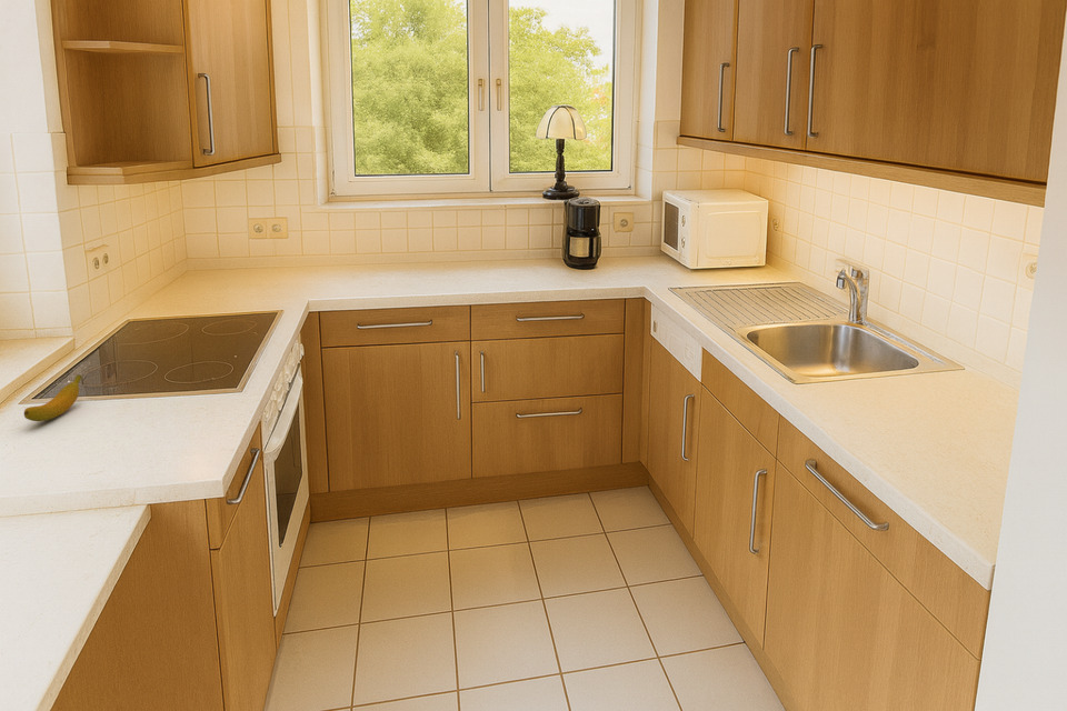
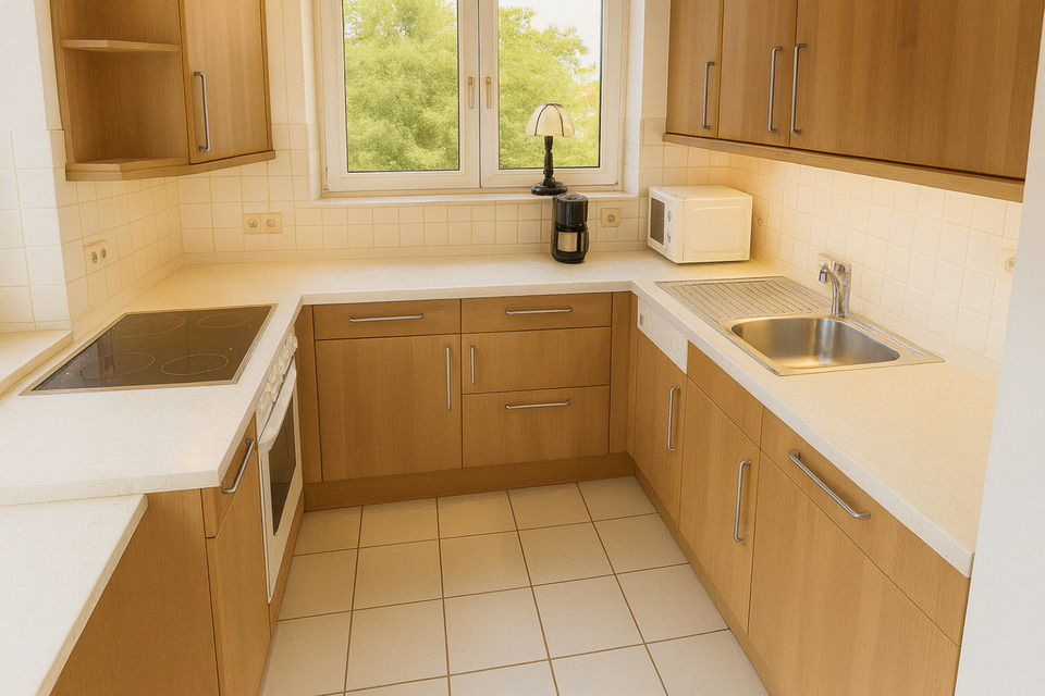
- banana [23,374,83,422]
